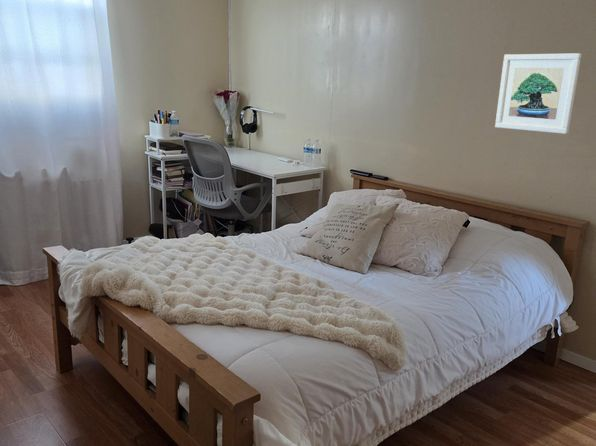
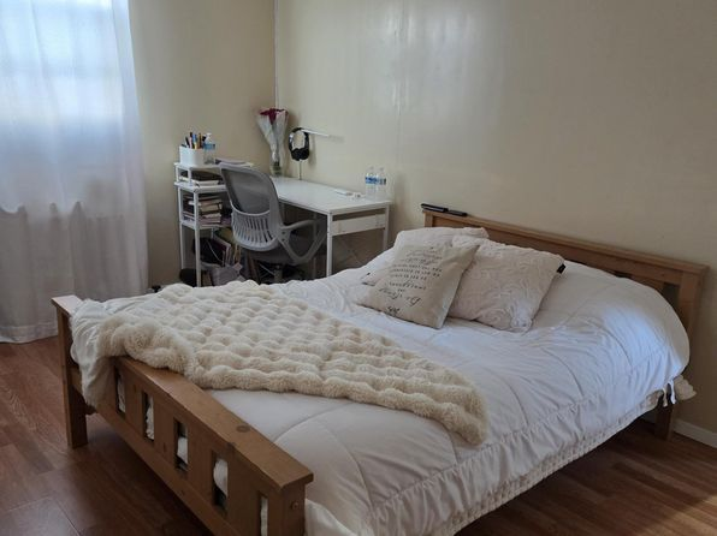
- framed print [494,52,582,135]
